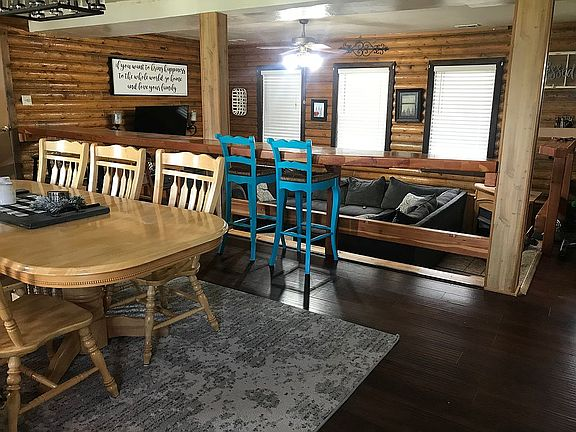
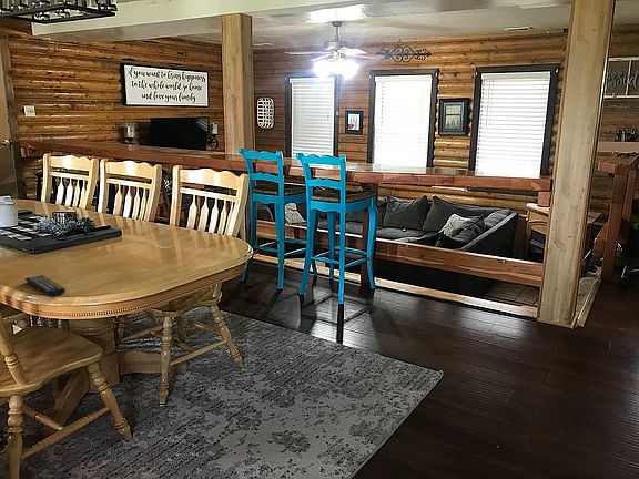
+ remote control [24,274,67,298]
